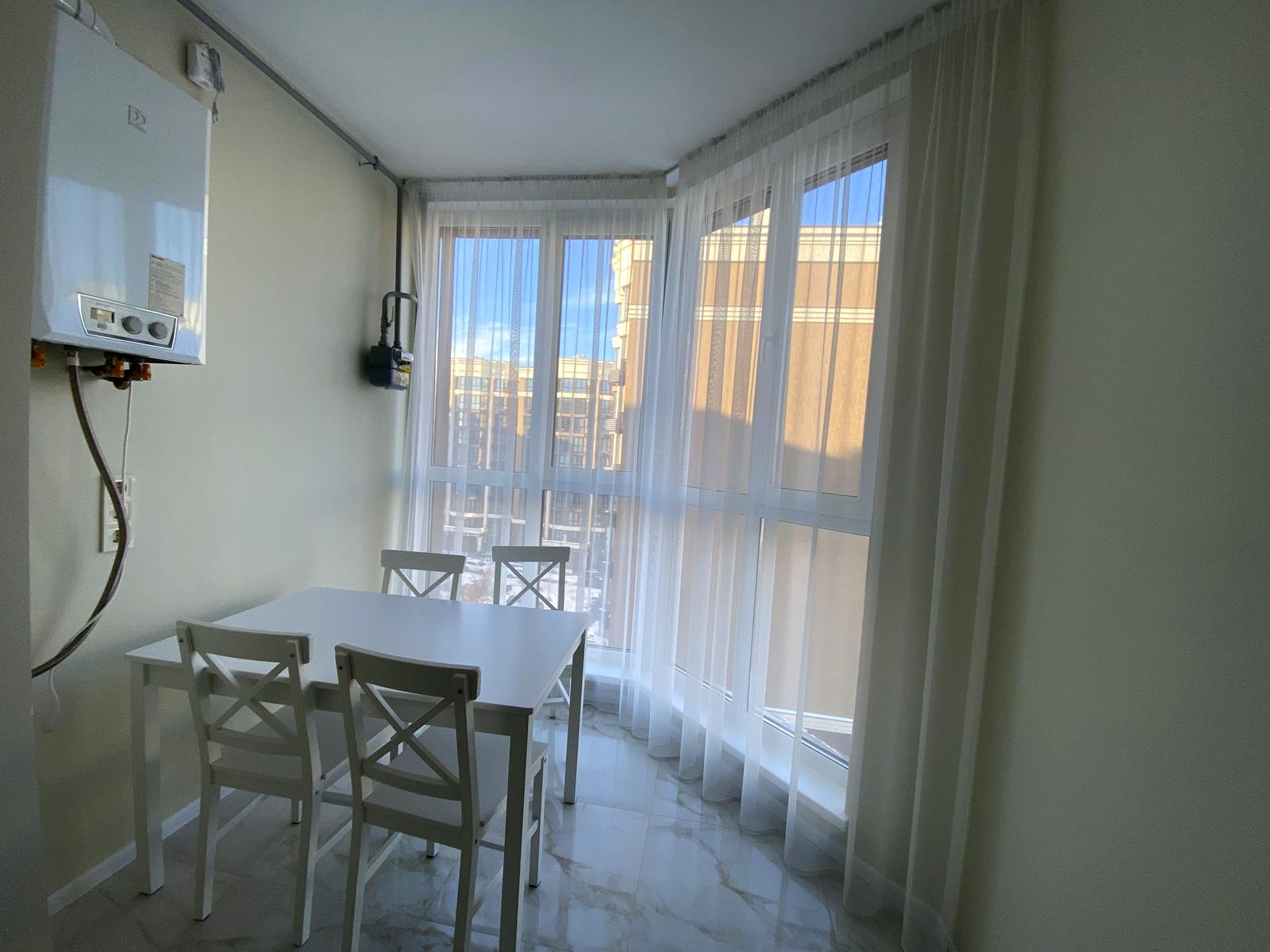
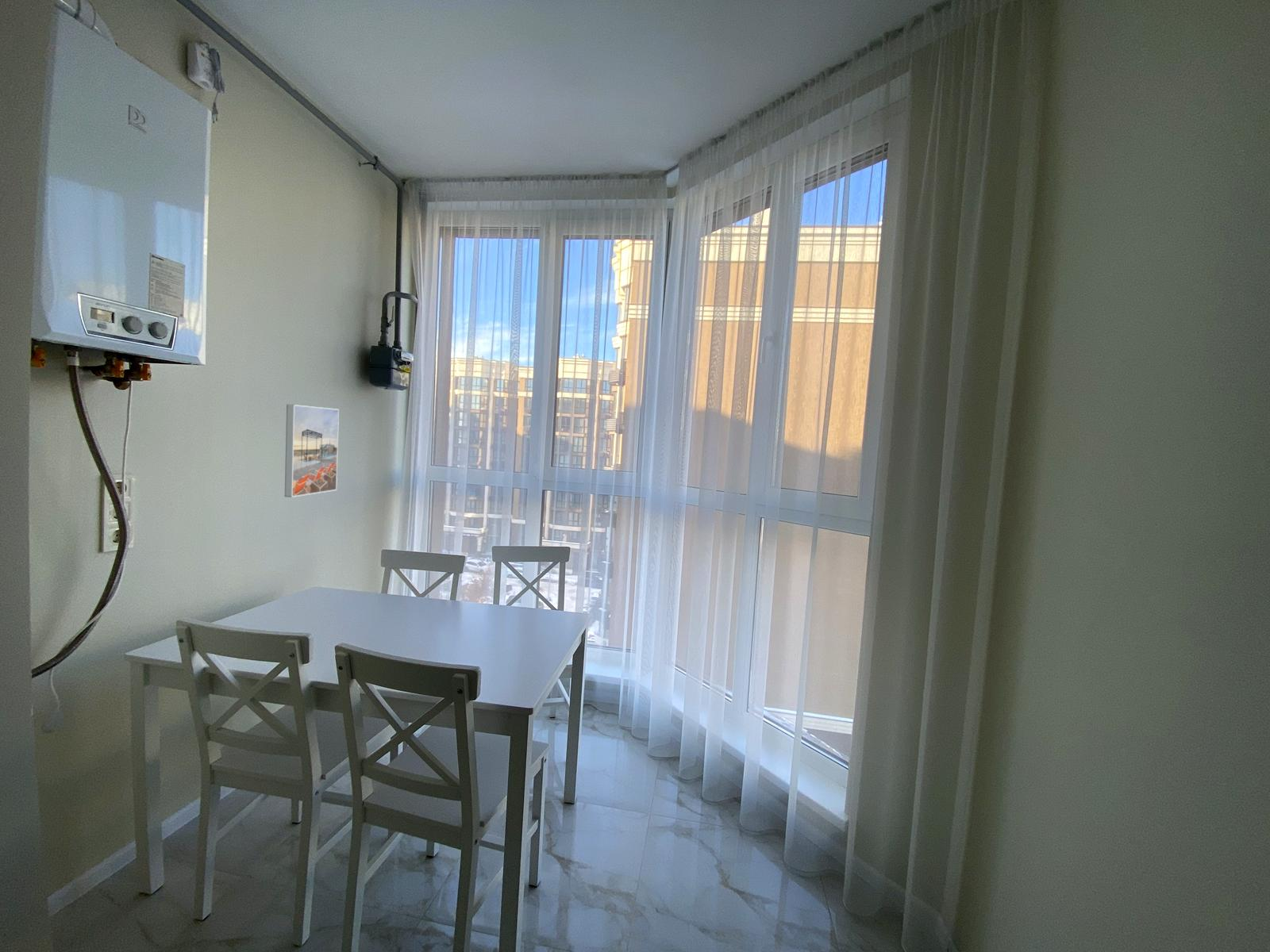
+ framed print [284,404,340,498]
